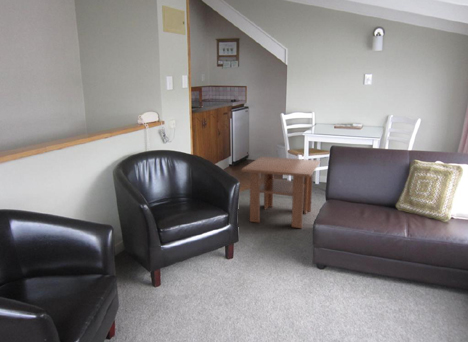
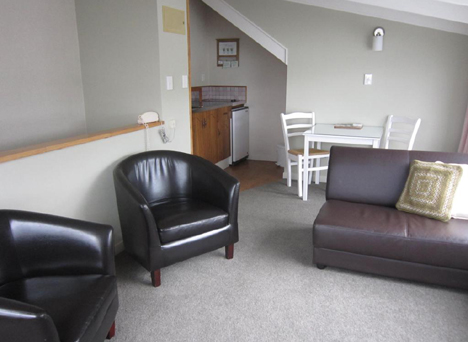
- coffee table [240,156,321,229]
